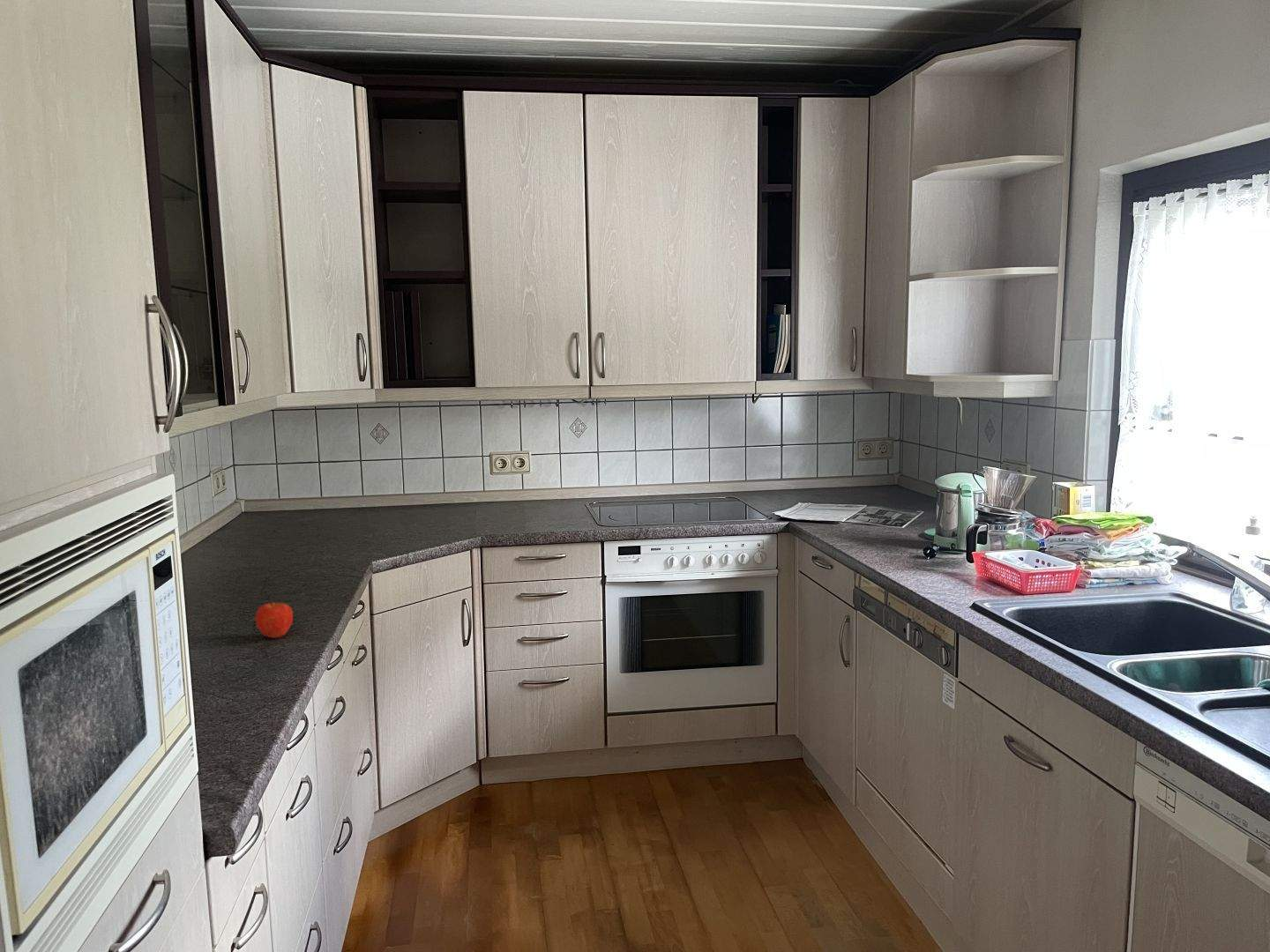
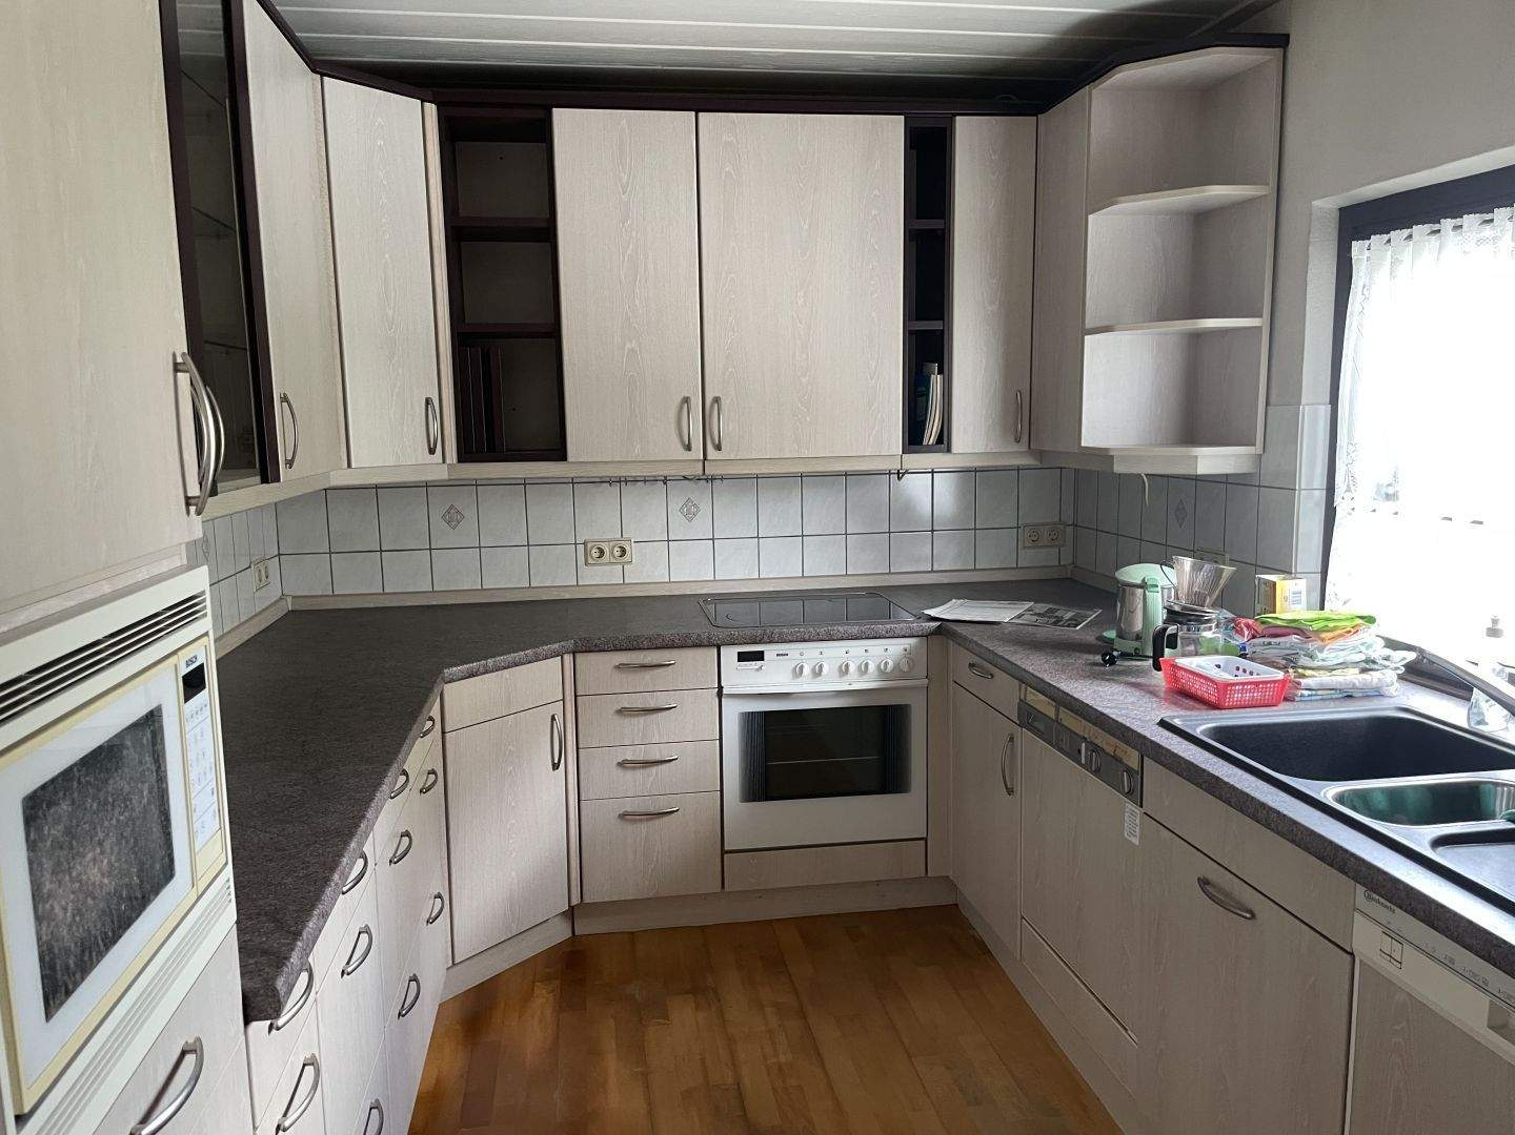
- fruit [255,600,294,639]
